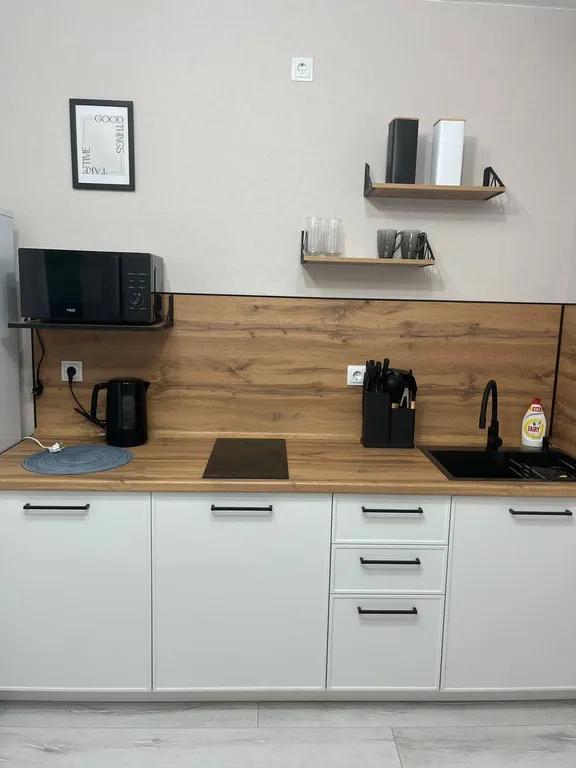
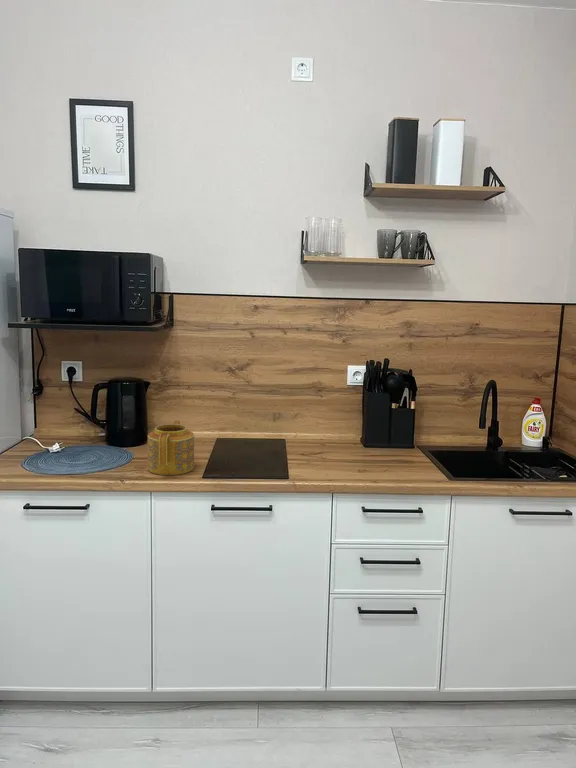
+ teapot [147,419,195,476]
